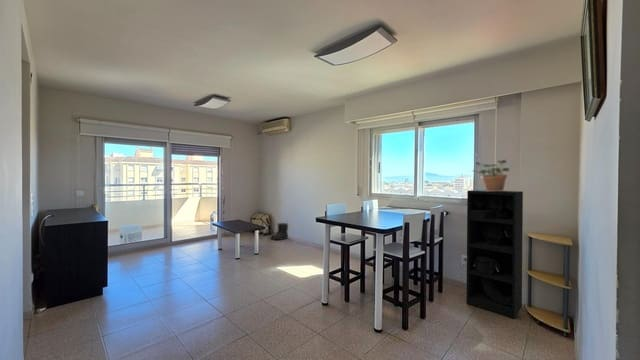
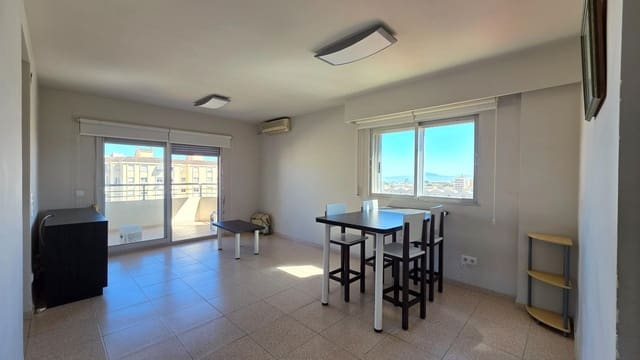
- shelving unit [465,189,524,319]
- potted plant [473,159,511,191]
- boots [270,222,289,241]
